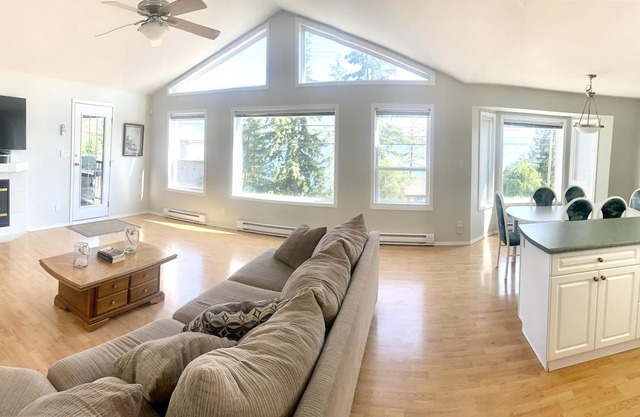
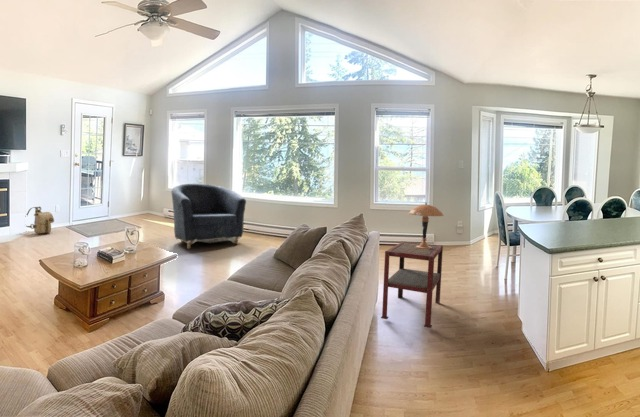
+ backpack [25,206,55,235]
+ table lamp [407,202,445,249]
+ side table [380,241,444,329]
+ armchair [170,182,247,250]
